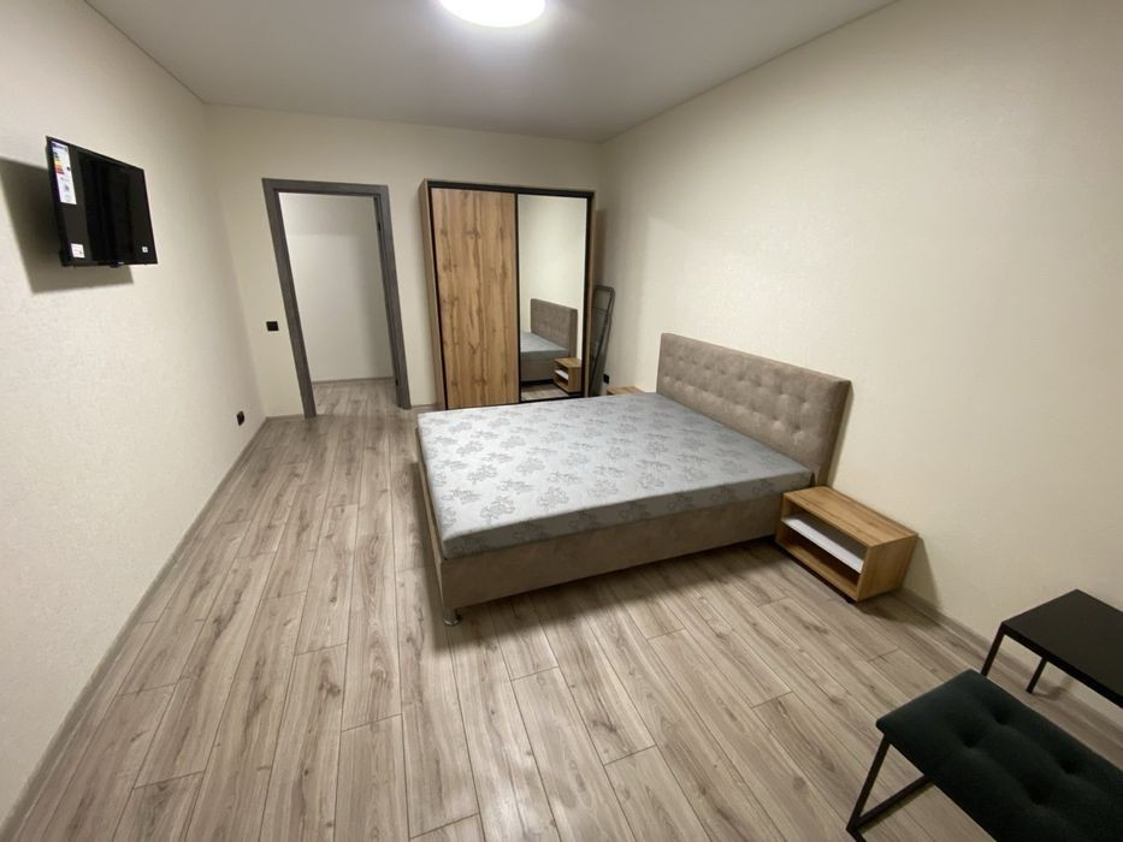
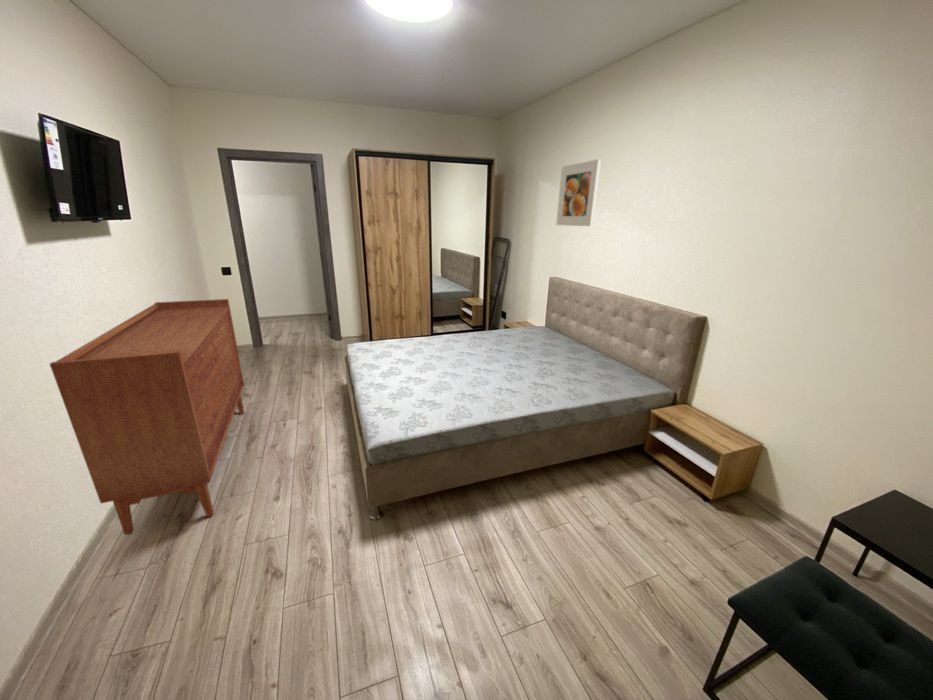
+ sideboard [49,298,245,536]
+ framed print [555,158,602,227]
